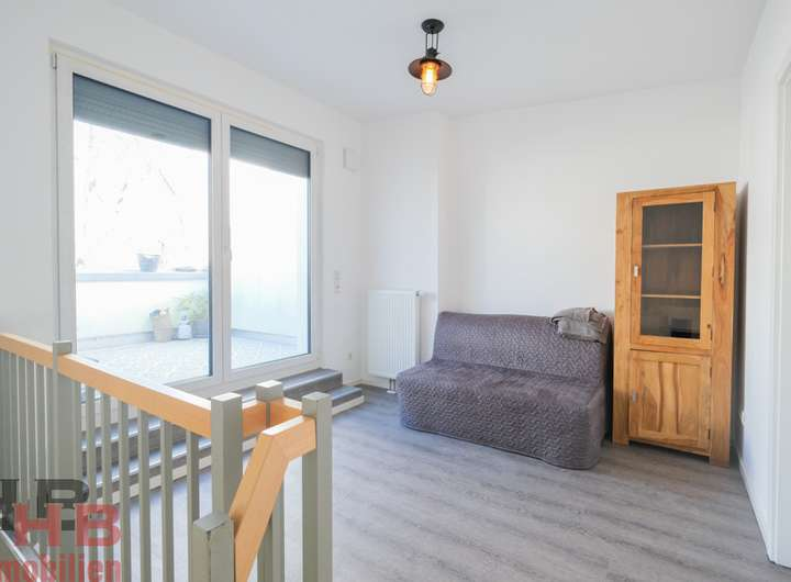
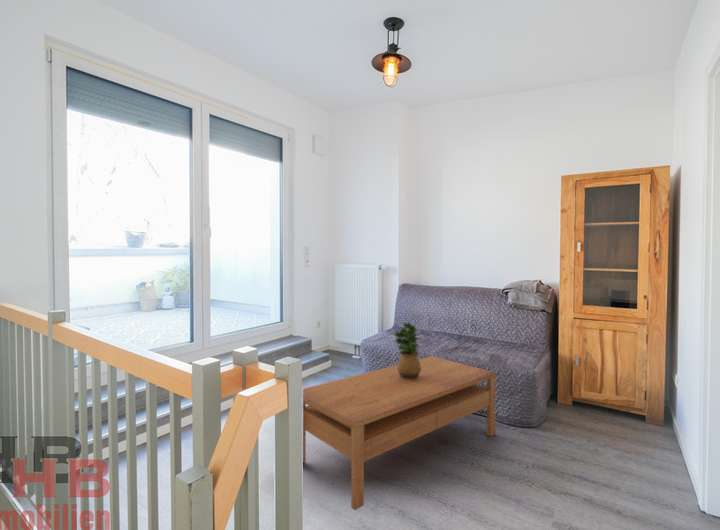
+ potted plant [392,321,421,381]
+ coffee table [302,355,497,511]
